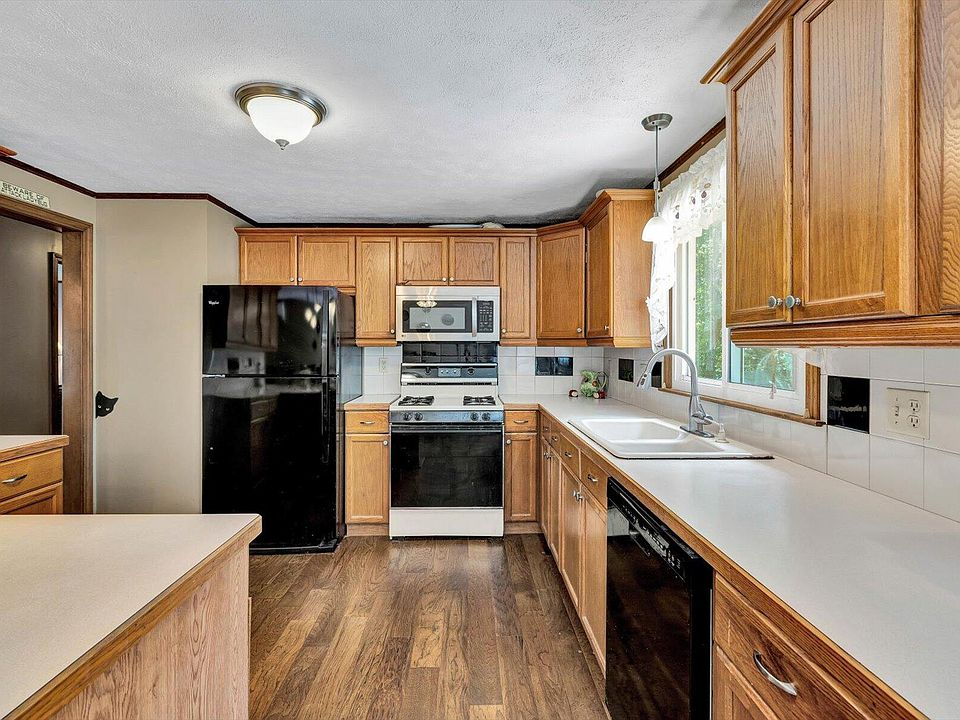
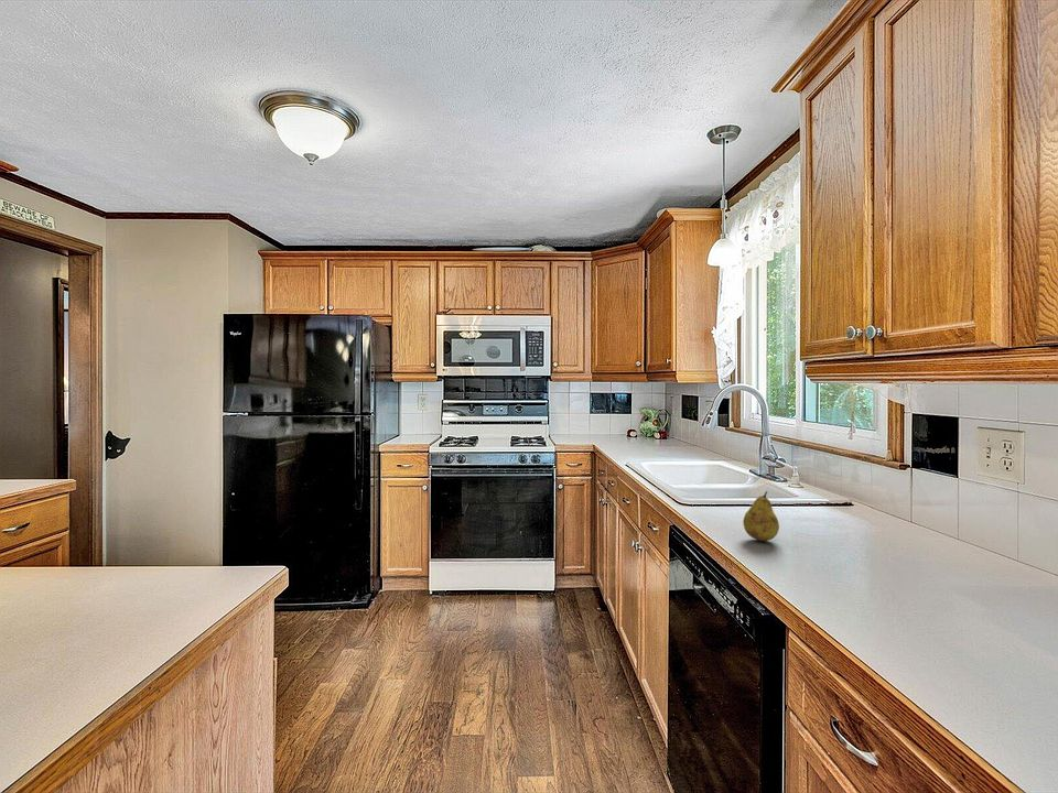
+ fruit [742,490,780,542]
